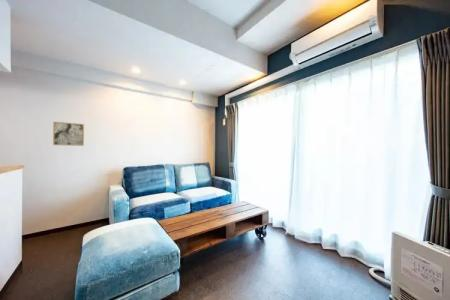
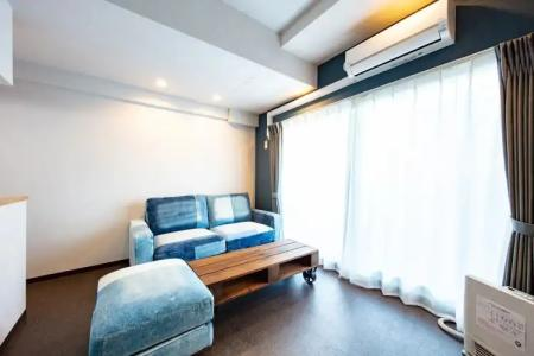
- wall art [52,121,85,147]
